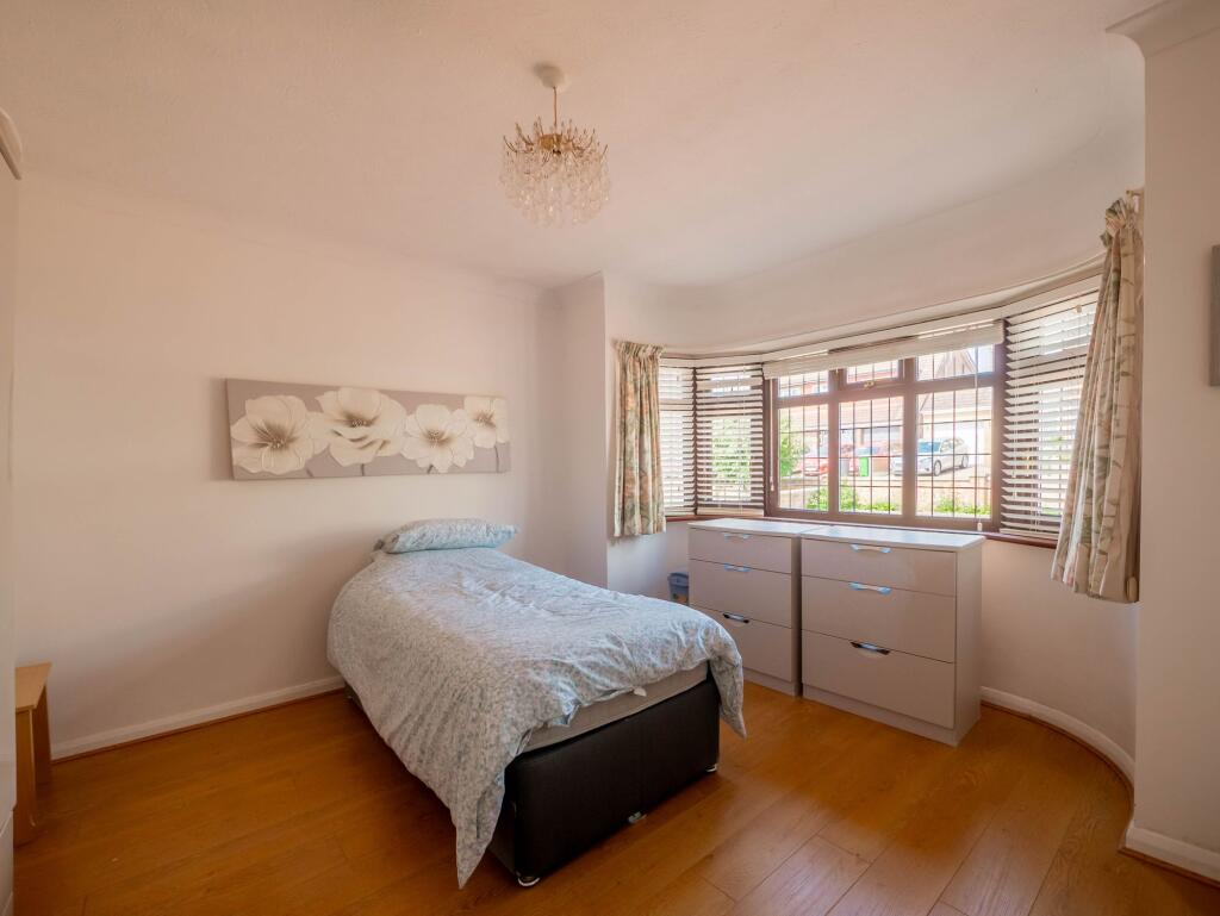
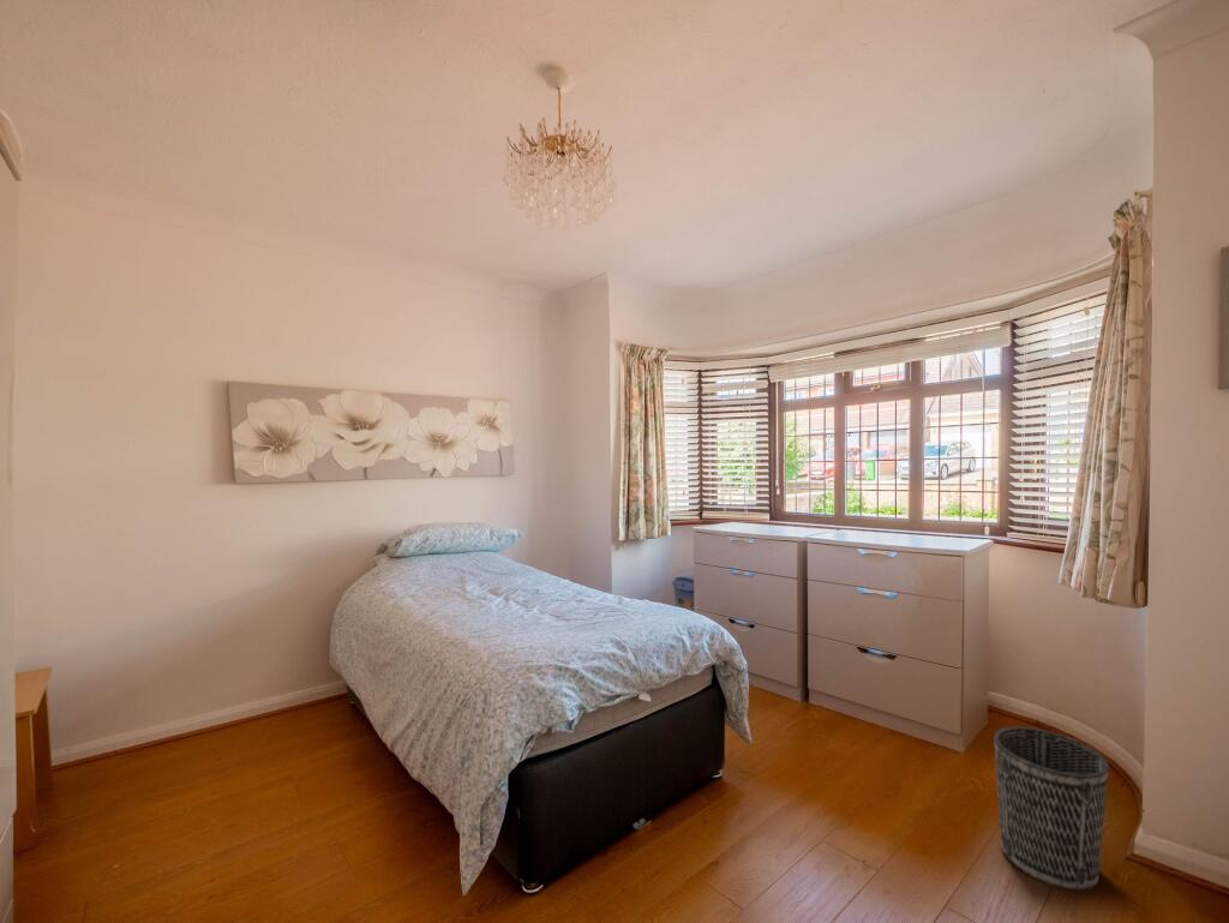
+ wastebasket [993,726,1110,892]
